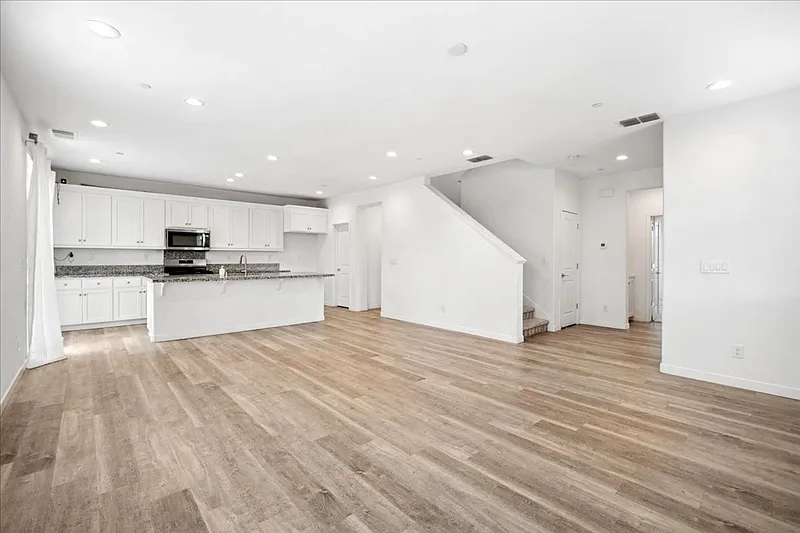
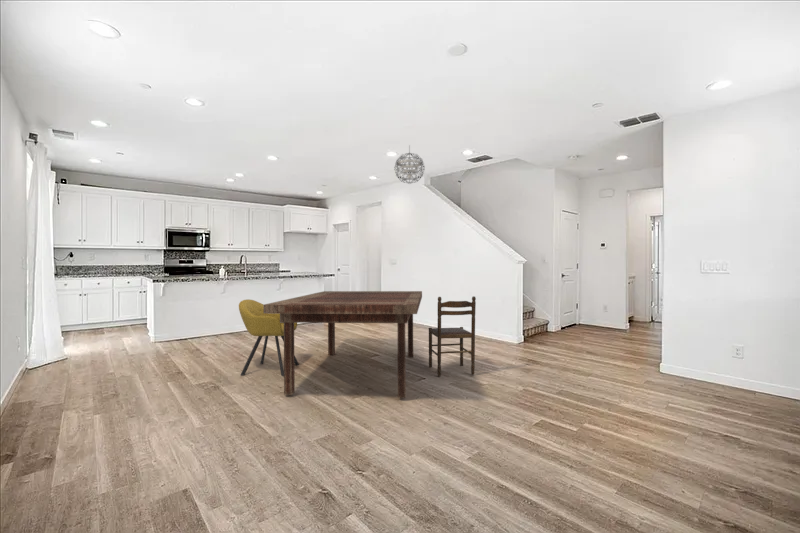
+ dining table [263,290,423,399]
+ chair [238,298,300,377]
+ pendant light [393,144,426,185]
+ chair [428,295,477,377]
